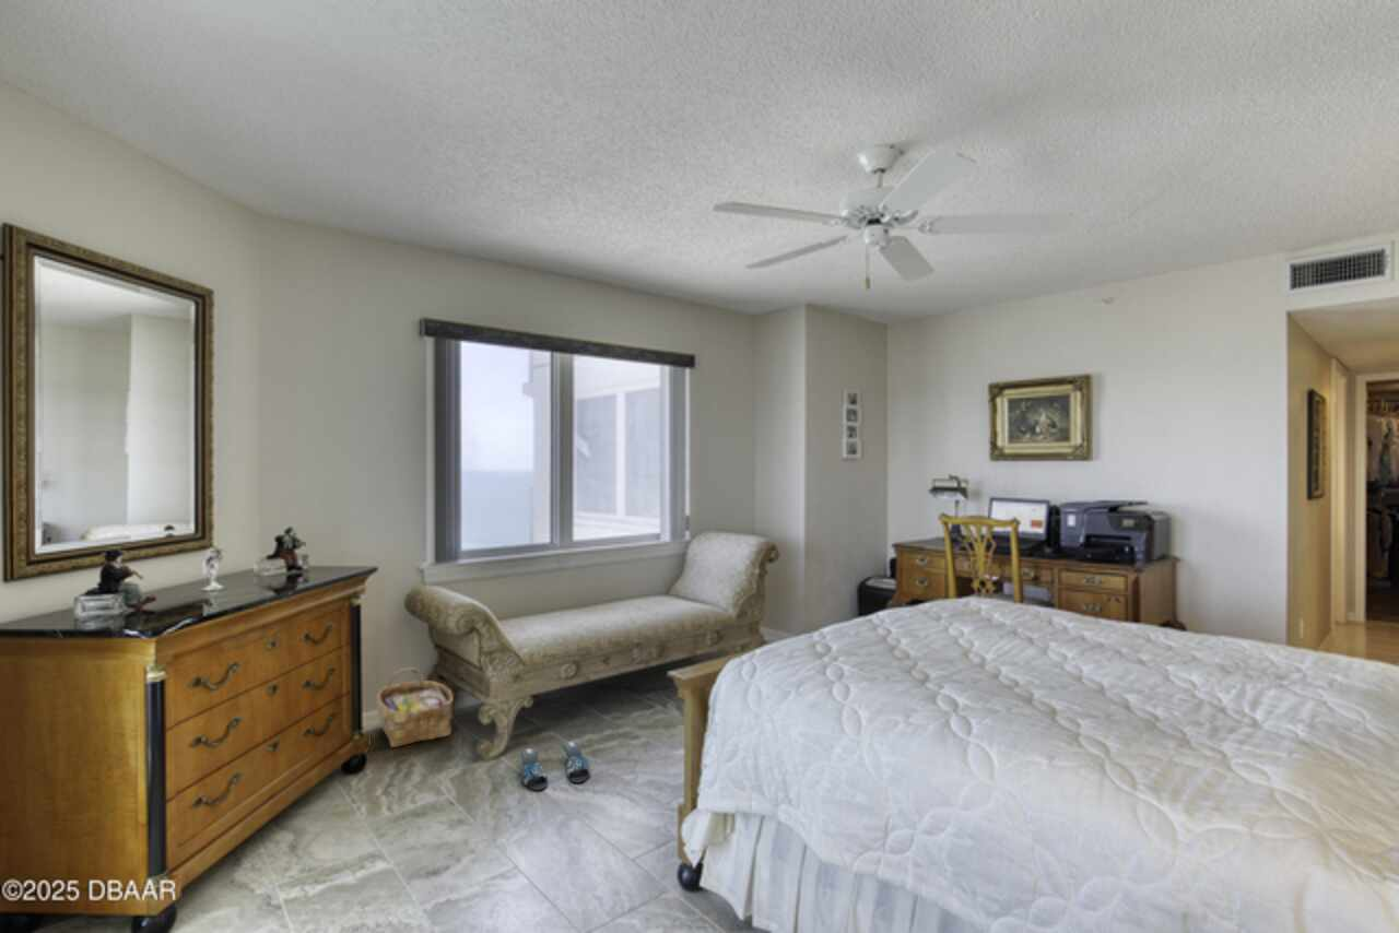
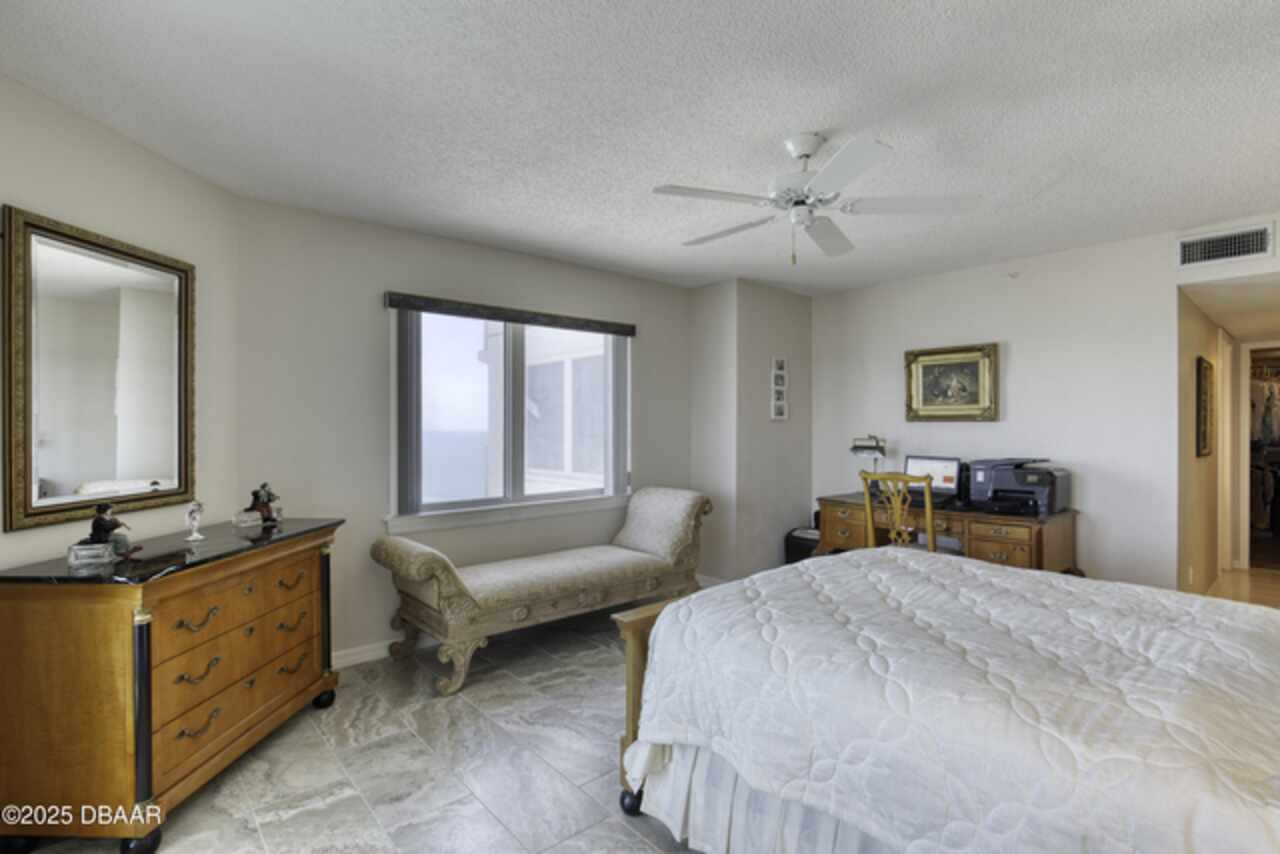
- slippers [520,741,591,792]
- woven basket [376,666,455,748]
